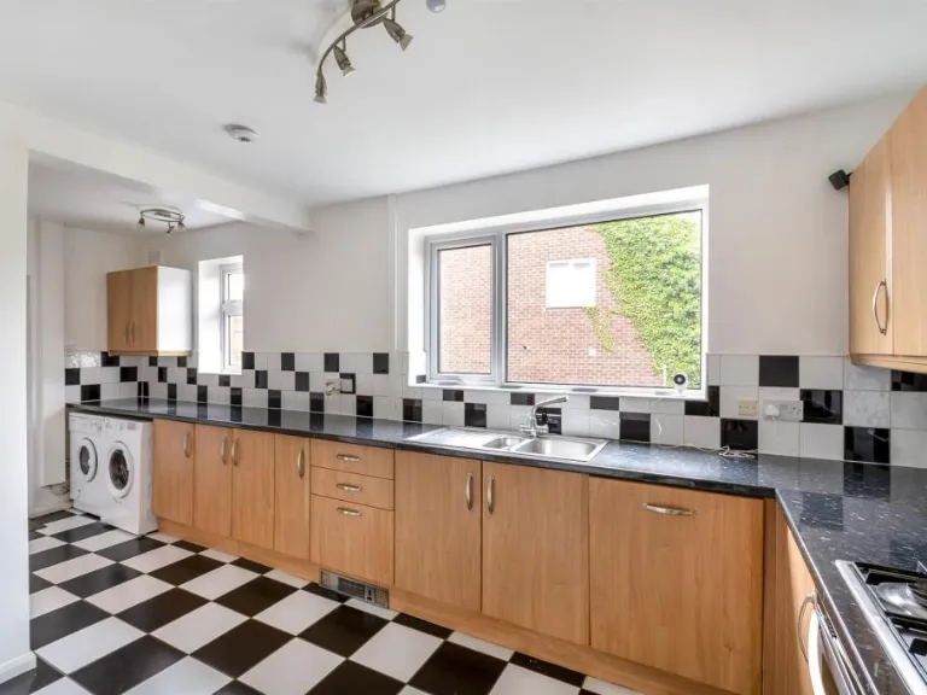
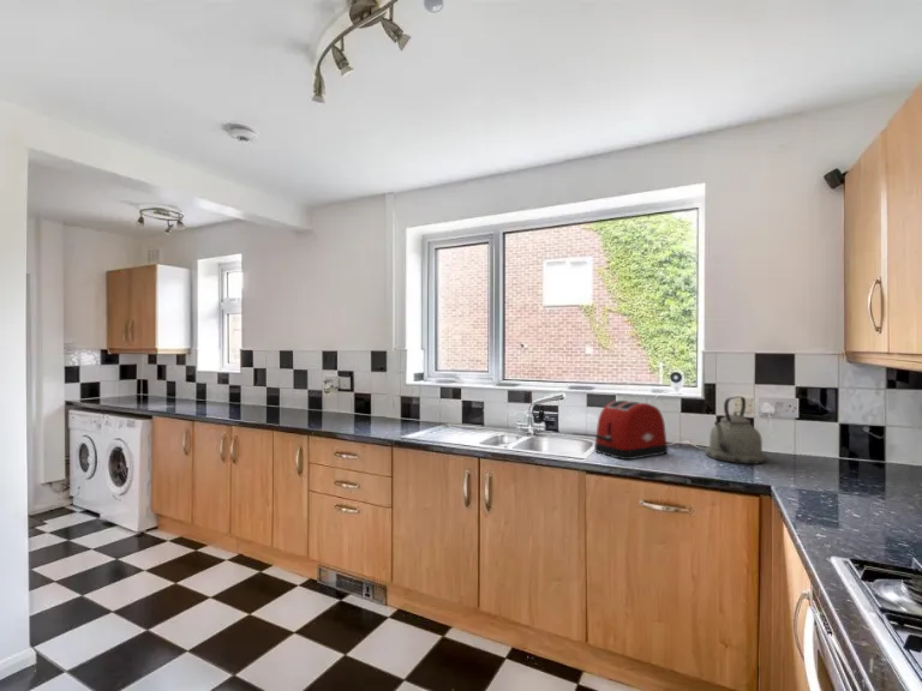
+ kettle [704,396,768,465]
+ toaster [593,399,669,461]
